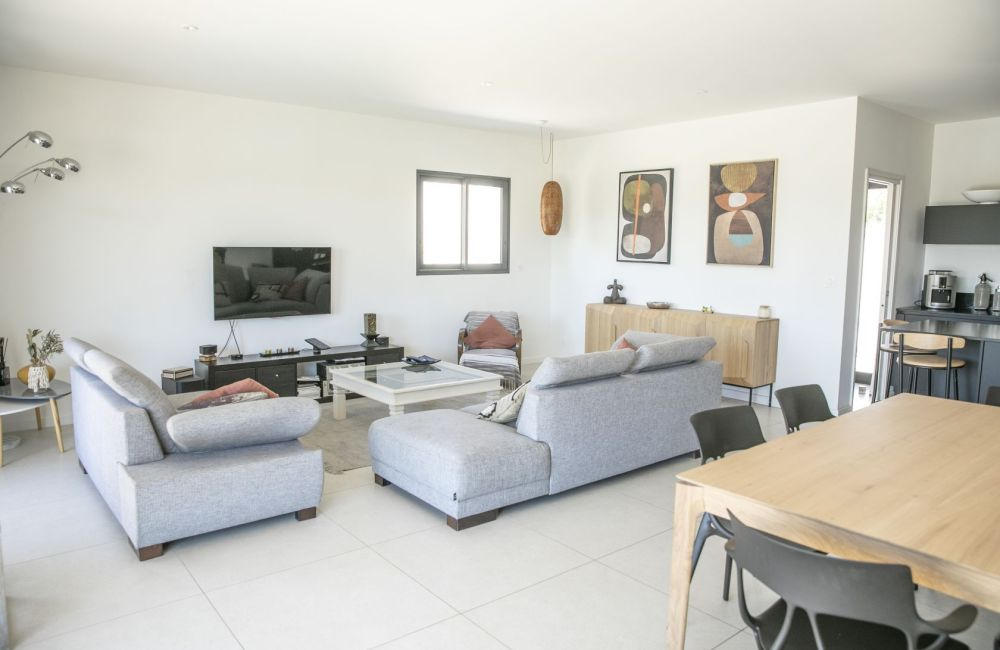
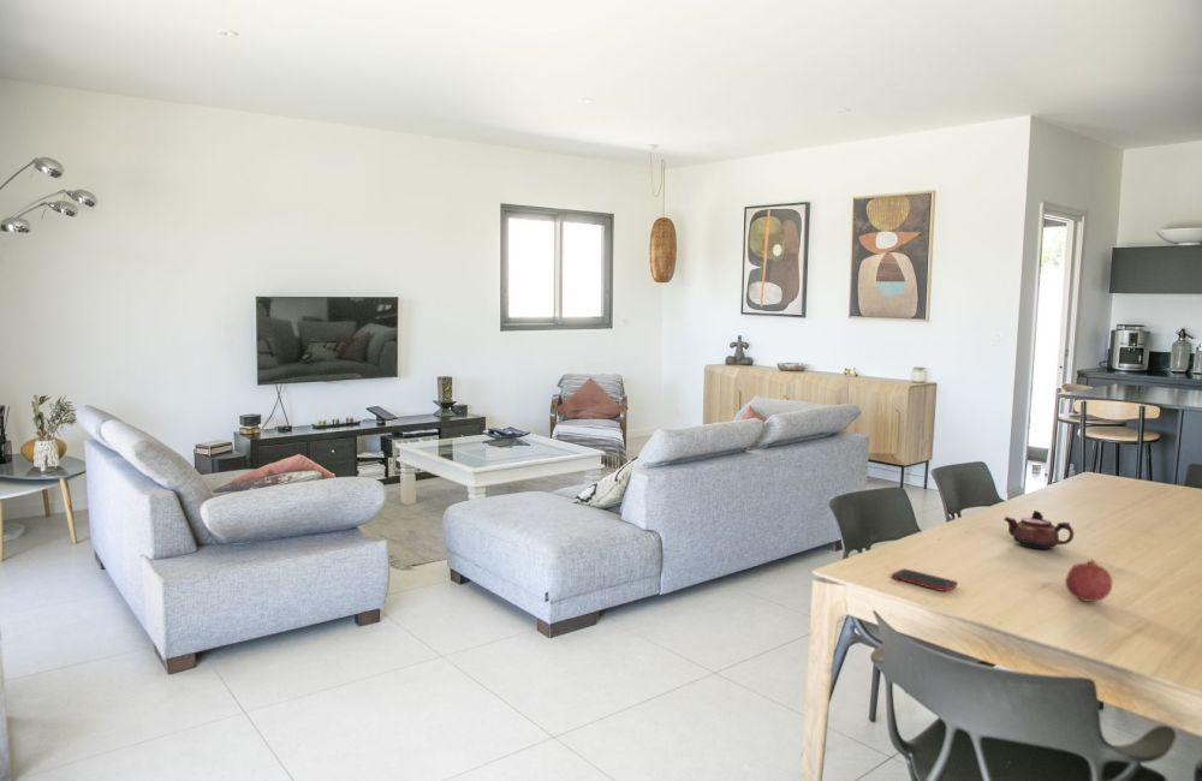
+ fruit [1064,559,1113,603]
+ teapot [1002,509,1075,550]
+ cell phone [889,567,959,592]
